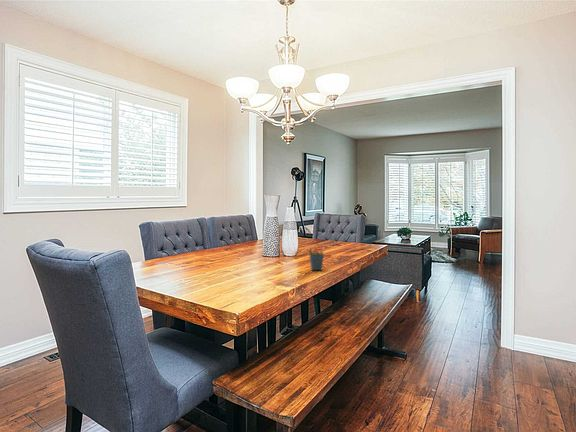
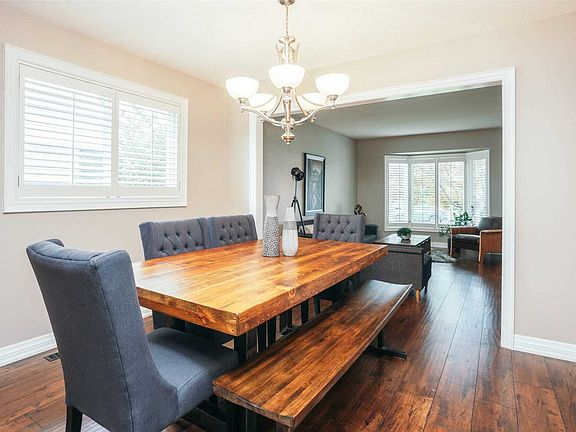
- pen holder [308,245,326,271]
